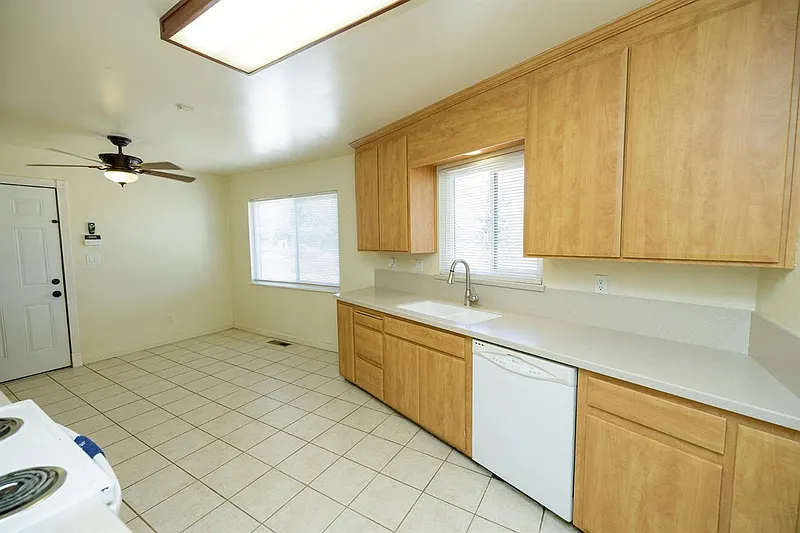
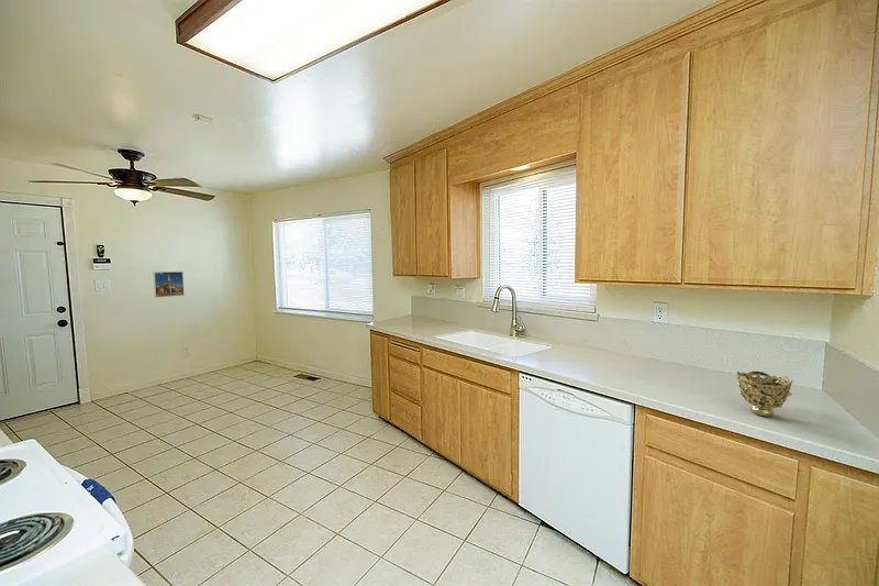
+ decorative bowl [736,371,793,418]
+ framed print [152,270,186,298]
